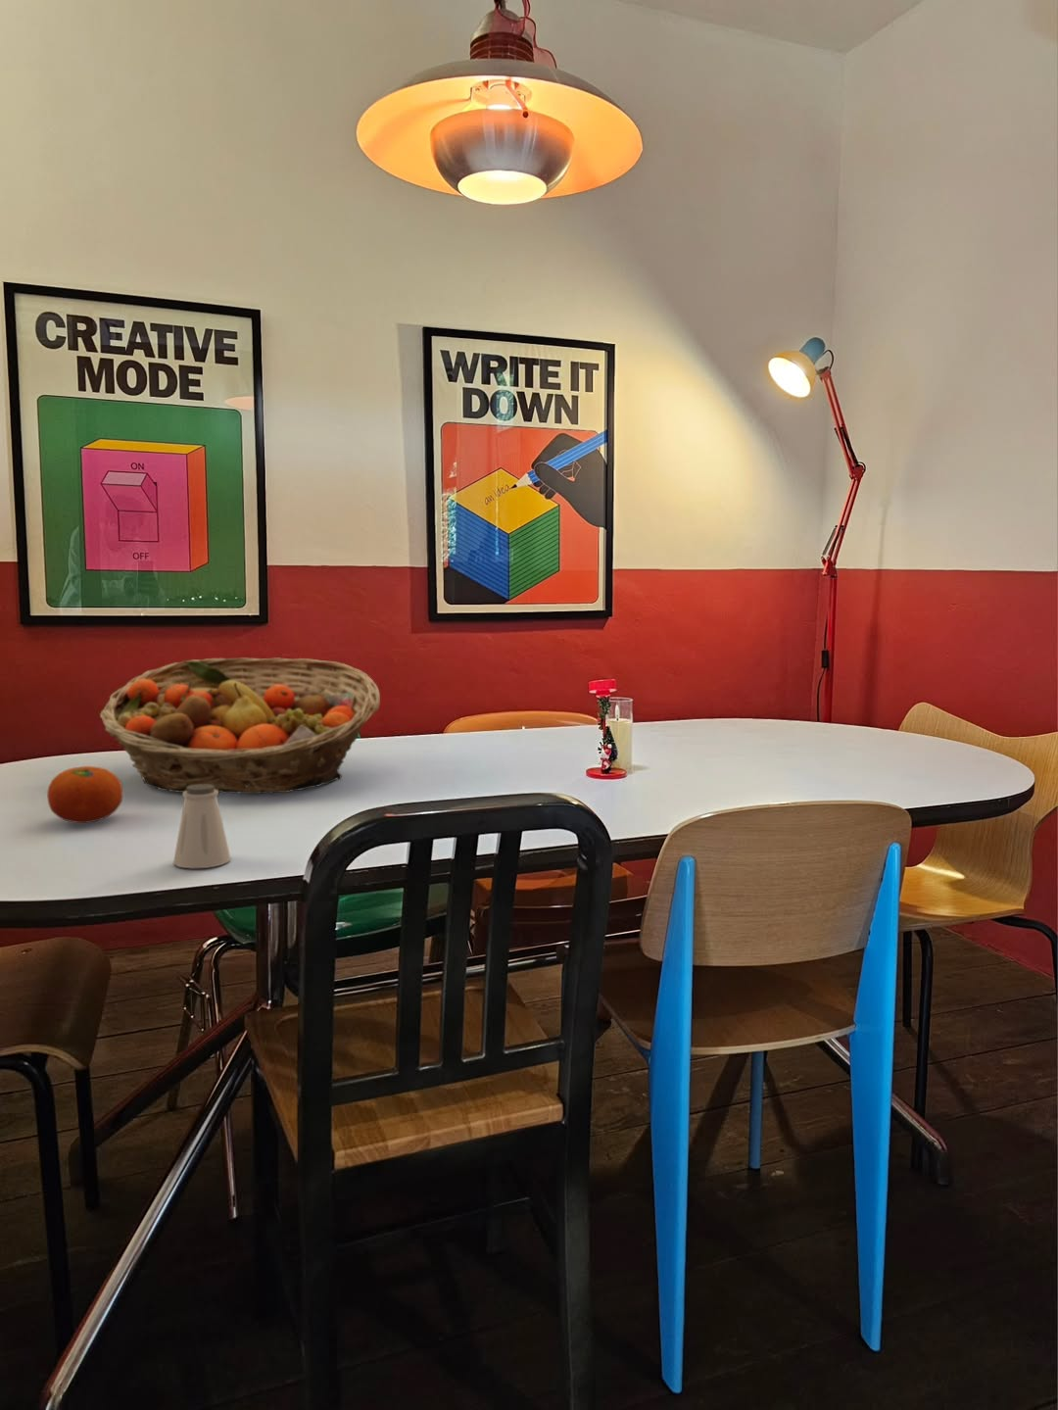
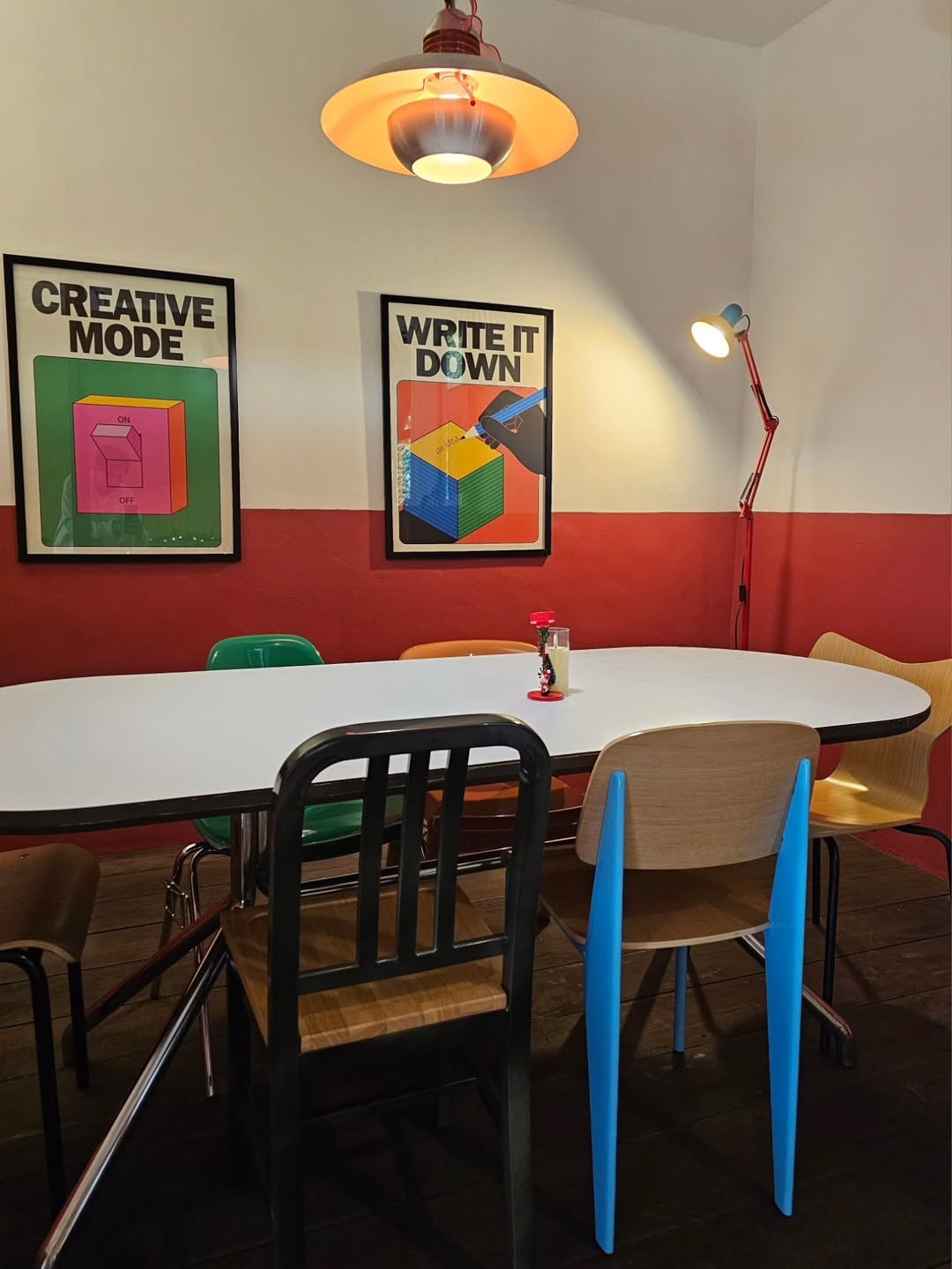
- fruit [46,766,123,824]
- saltshaker [172,783,231,869]
- fruit basket [99,657,381,794]
